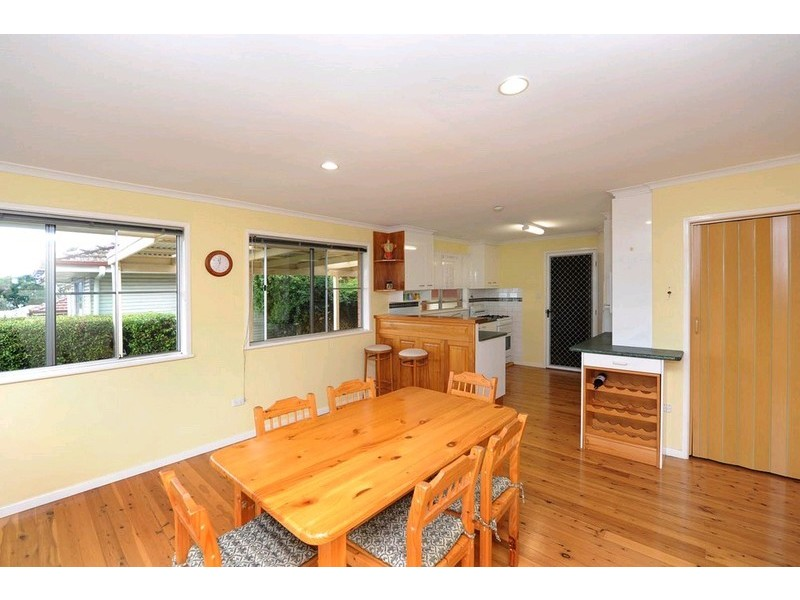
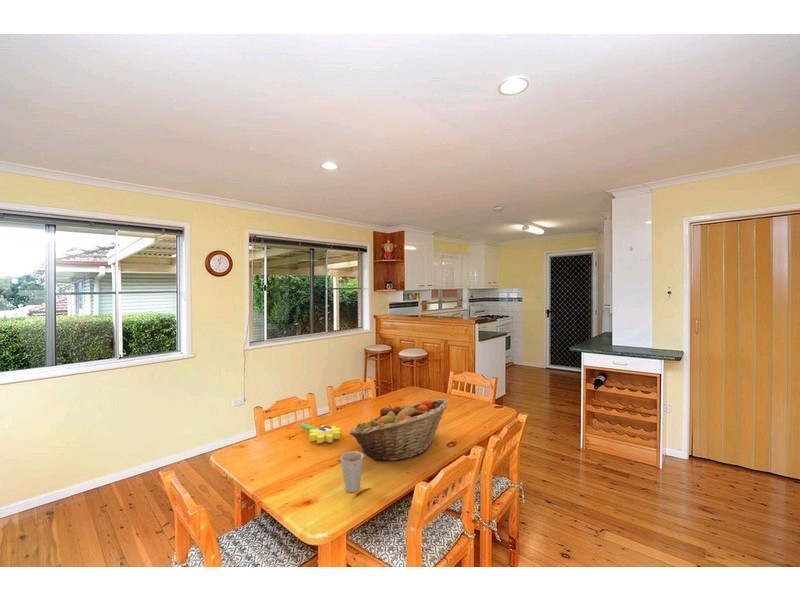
+ flower [300,422,342,444]
+ fruit basket [349,398,449,462]
+ cup [340,450,365,493]
